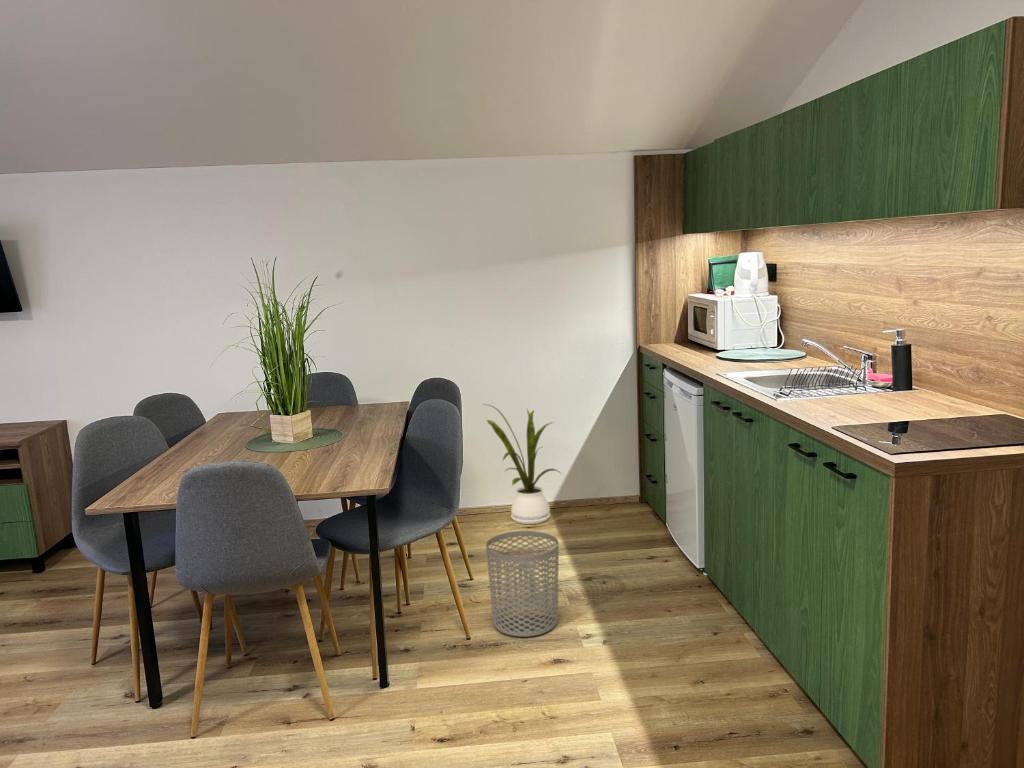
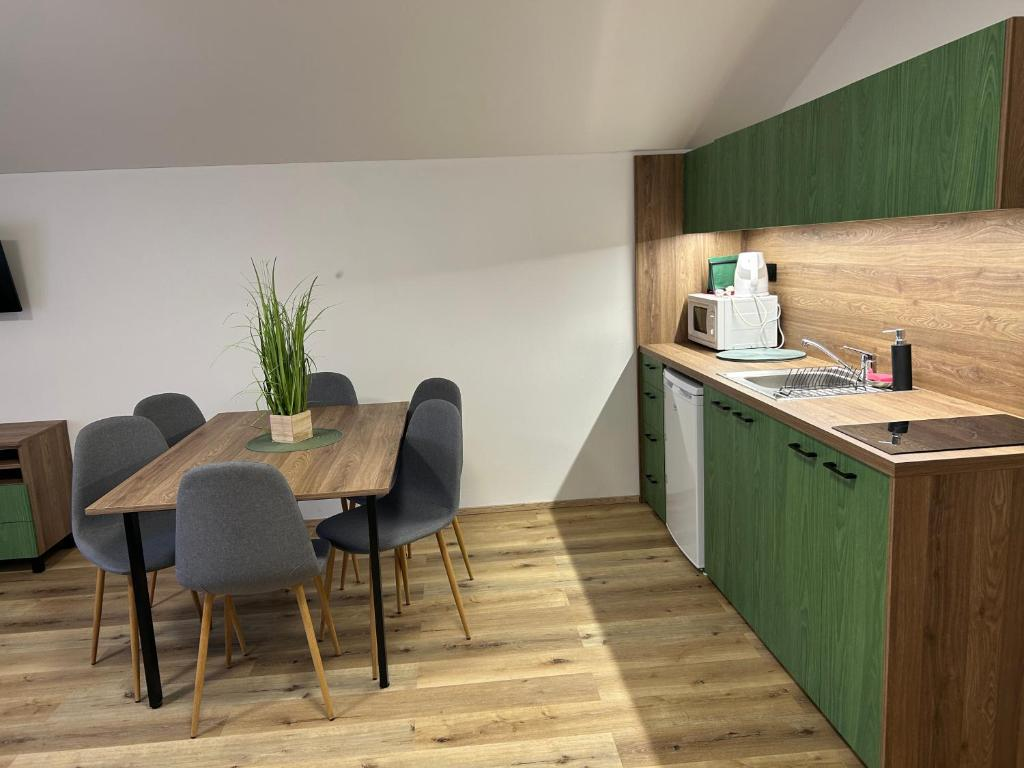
- house plant [482,403,563,525]
- waste bin [485,530,560,638]
